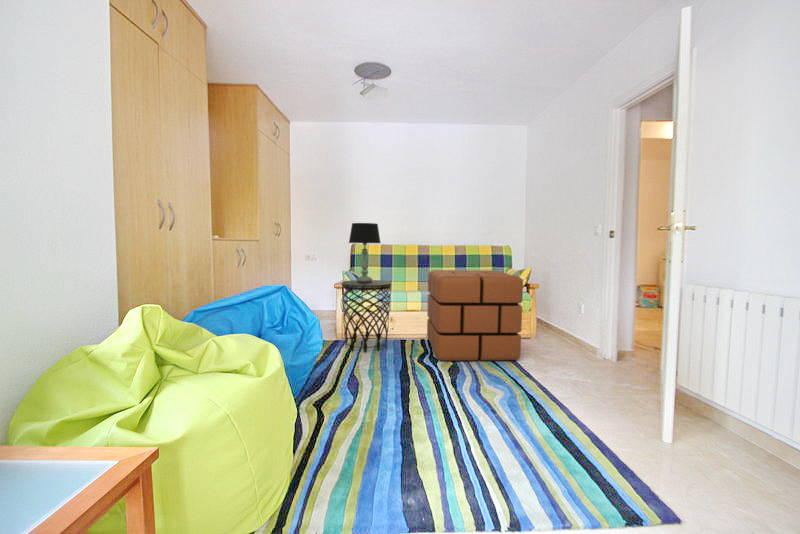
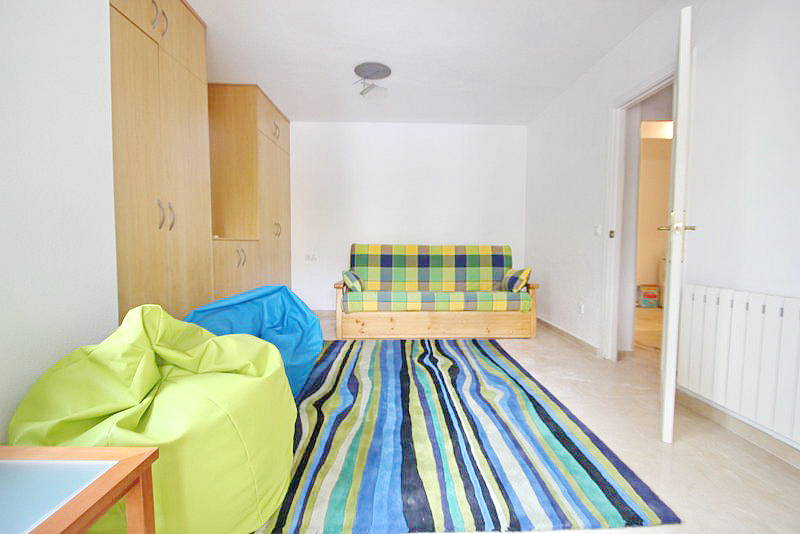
- pouf [426,269,524,362]
- side table [341,279,392,354]
- table lamp [348,222,381,282]
